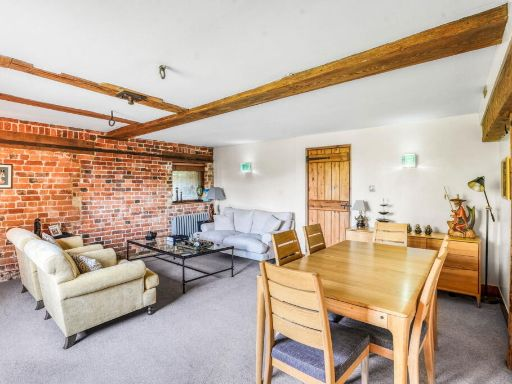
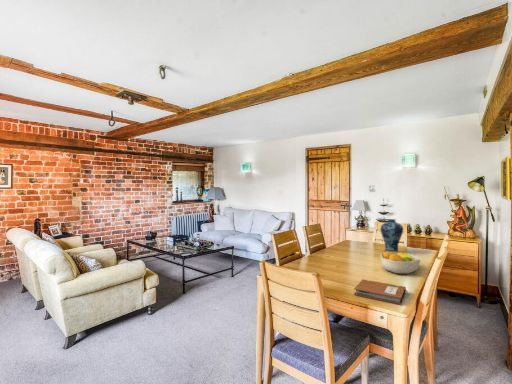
+ vase [379,218,404,253]
+ fruit bowl [380,251,421,275]
+ notebook [353,278,409,305]
